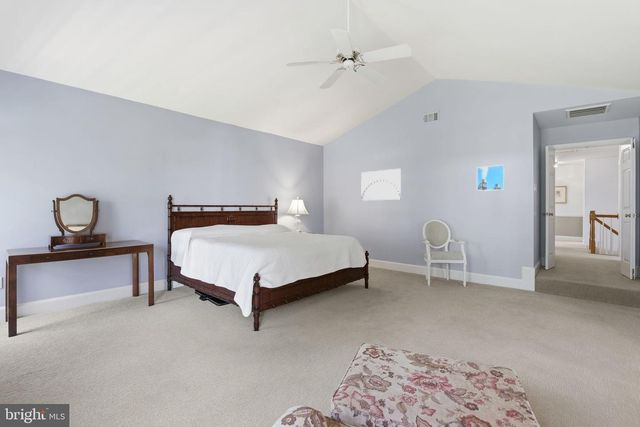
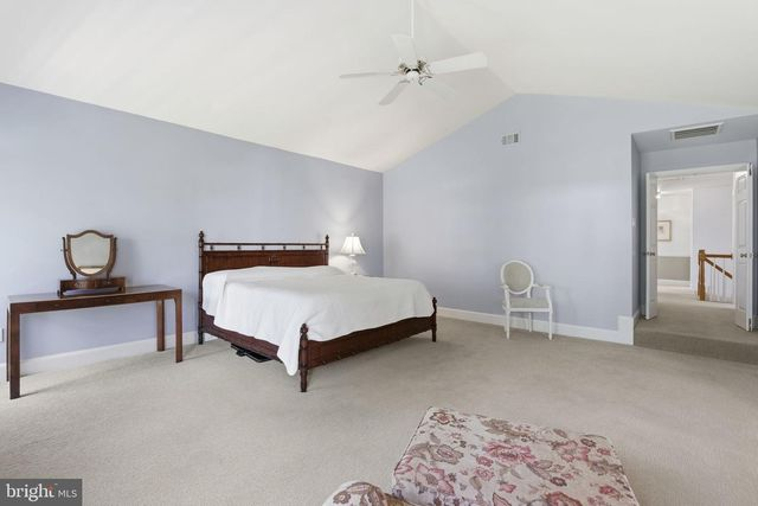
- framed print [476,164,505,192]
- wall art [360,168,402,201]
